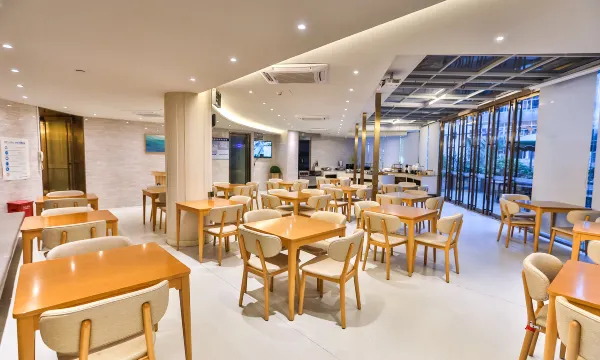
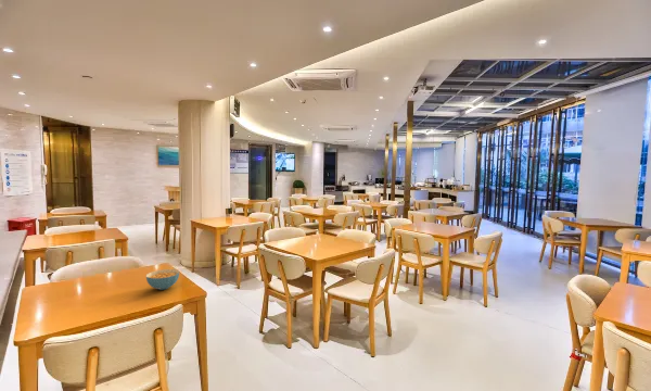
+ cereal bowl [145,268,180,291]
